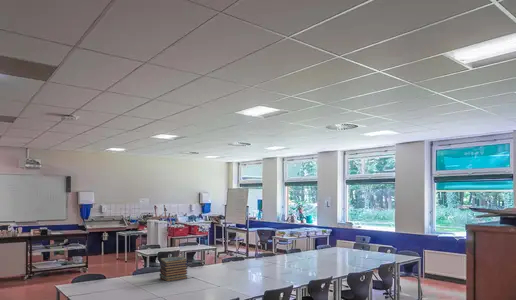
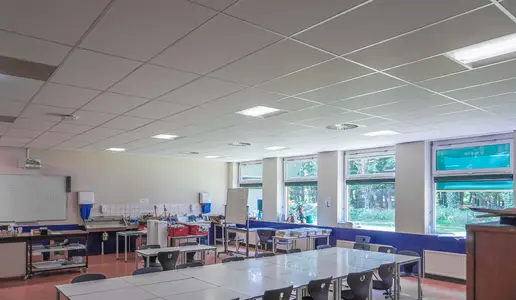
- book stack [158,255,189,282]
